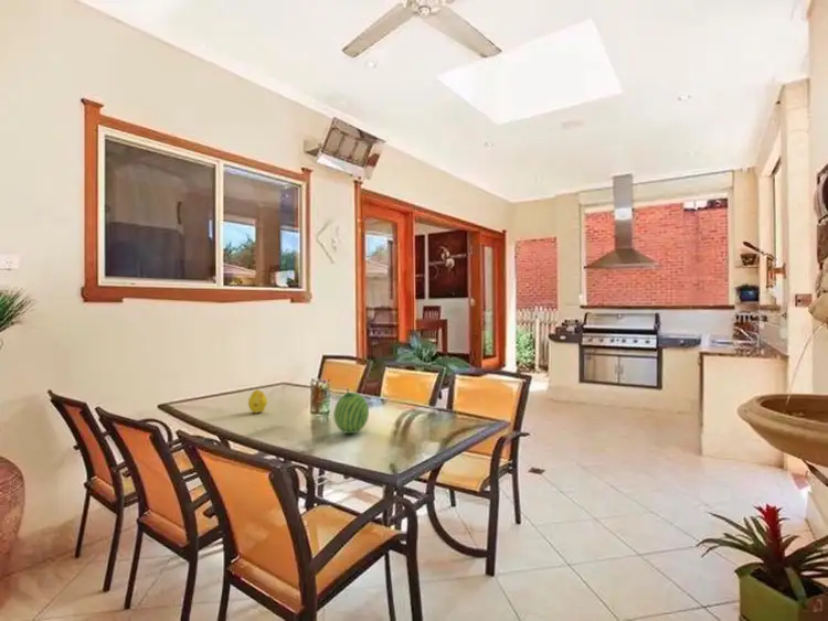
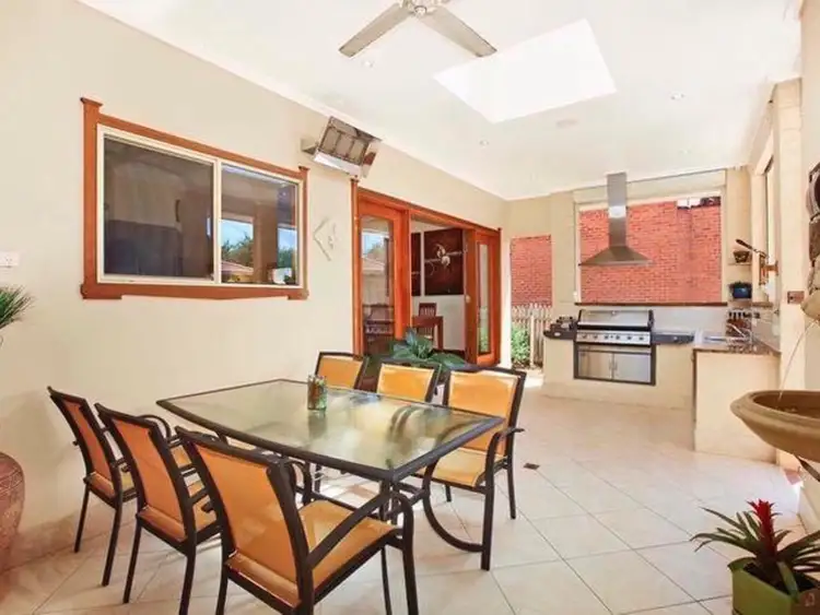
- fruit [247,388,268,415]
- fruit [332,387,370,435]
